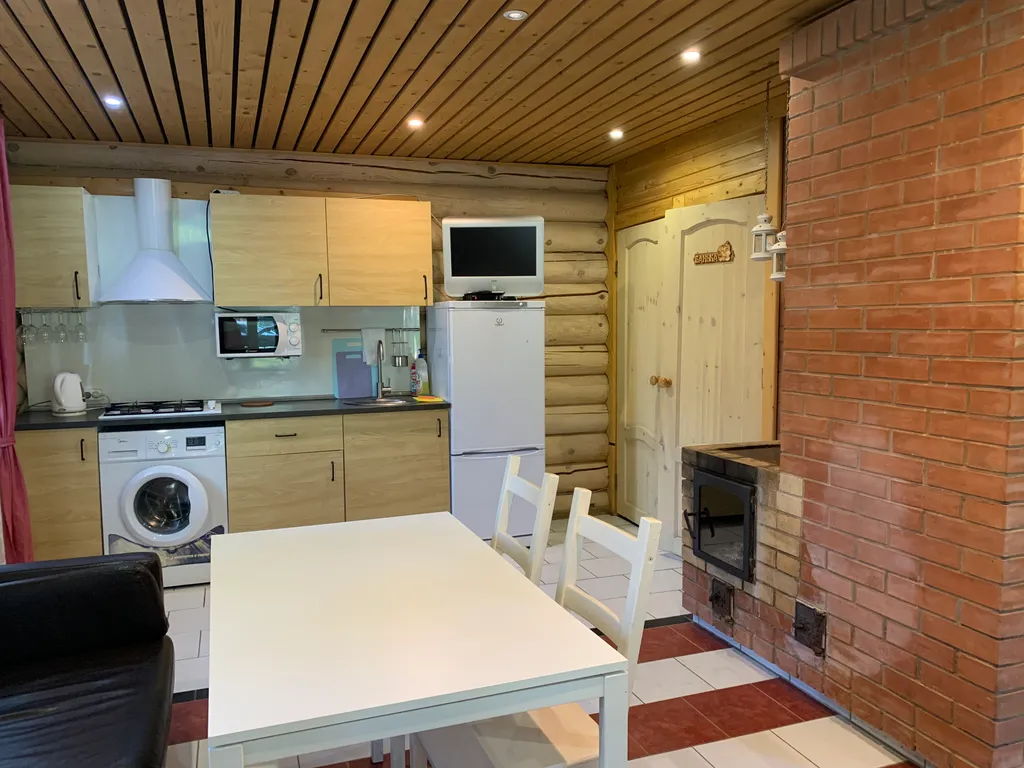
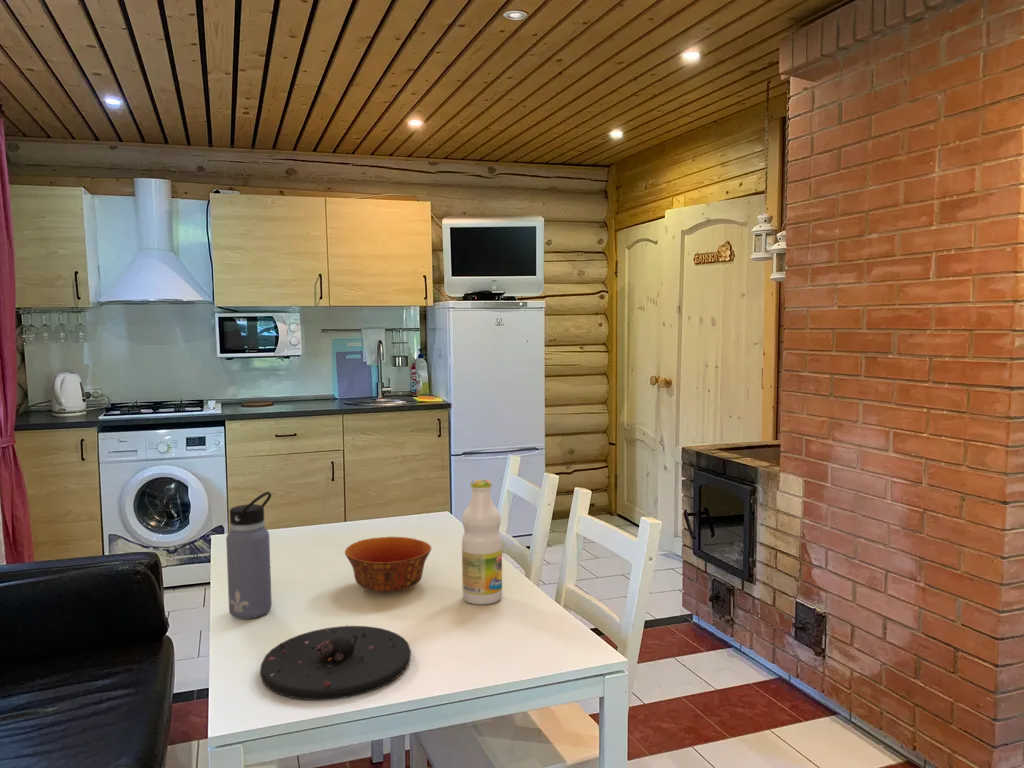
+ water bottle [225,491,273,620]
+ bottle [461,479,503,606]
+ bowl [344,536,432,593]
+ plate [259,625,412,701]
